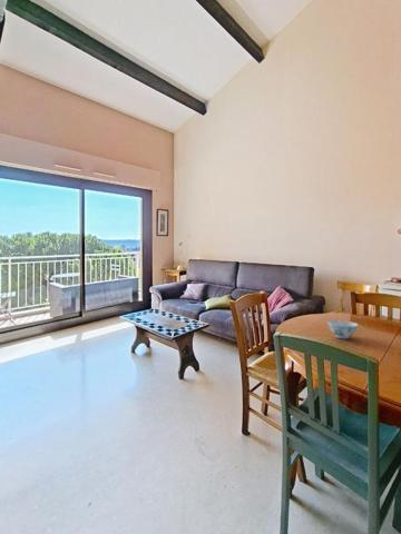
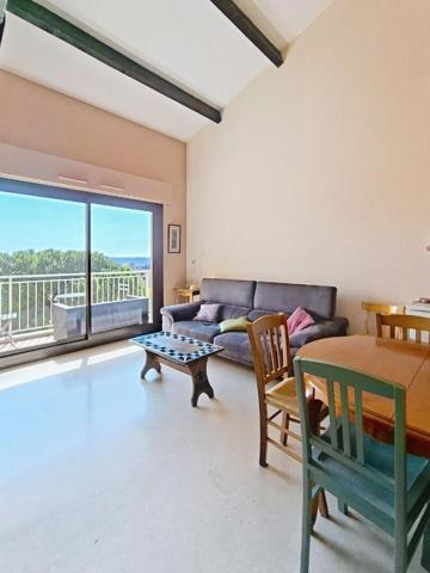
- chinaware [327,319,359,339]
